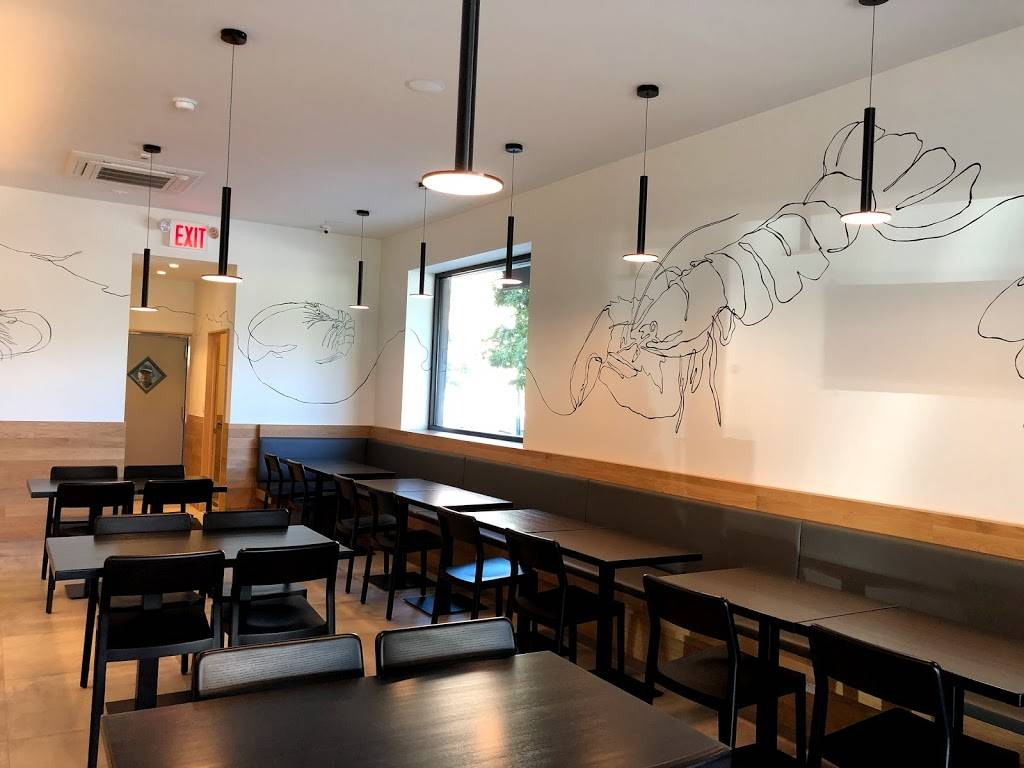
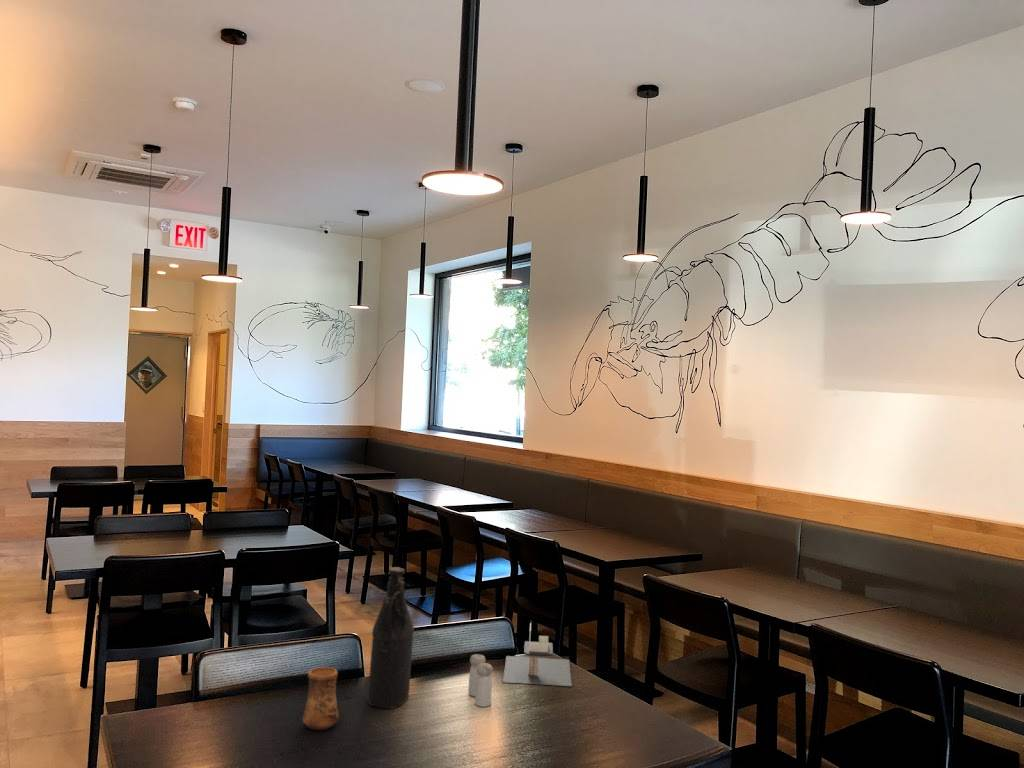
+ cup [301,666,340,731]
+ bottle [367,566,415,709]
+ napkin holder [502,622,573,687]
+ salt and pepper shaker [467,653,494,708]
